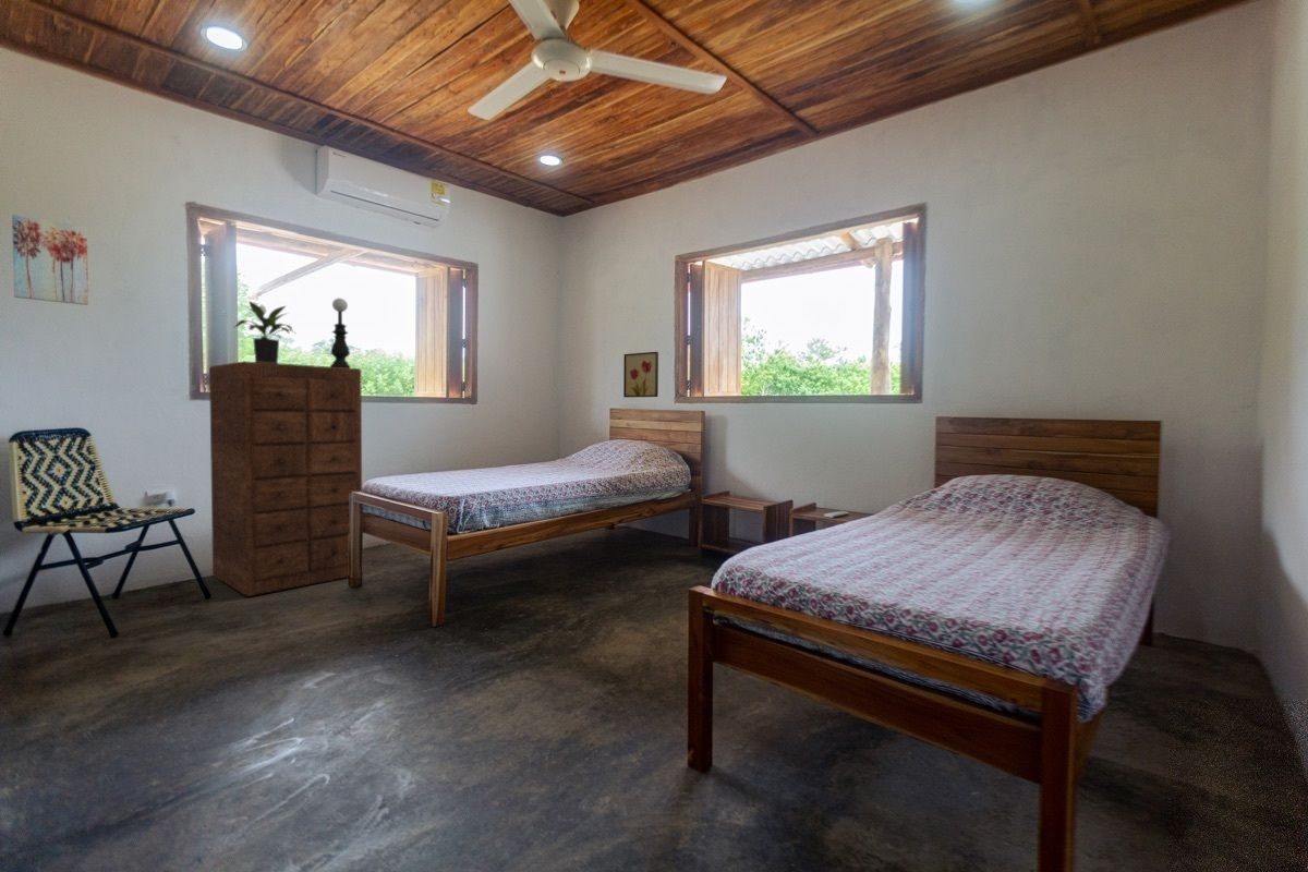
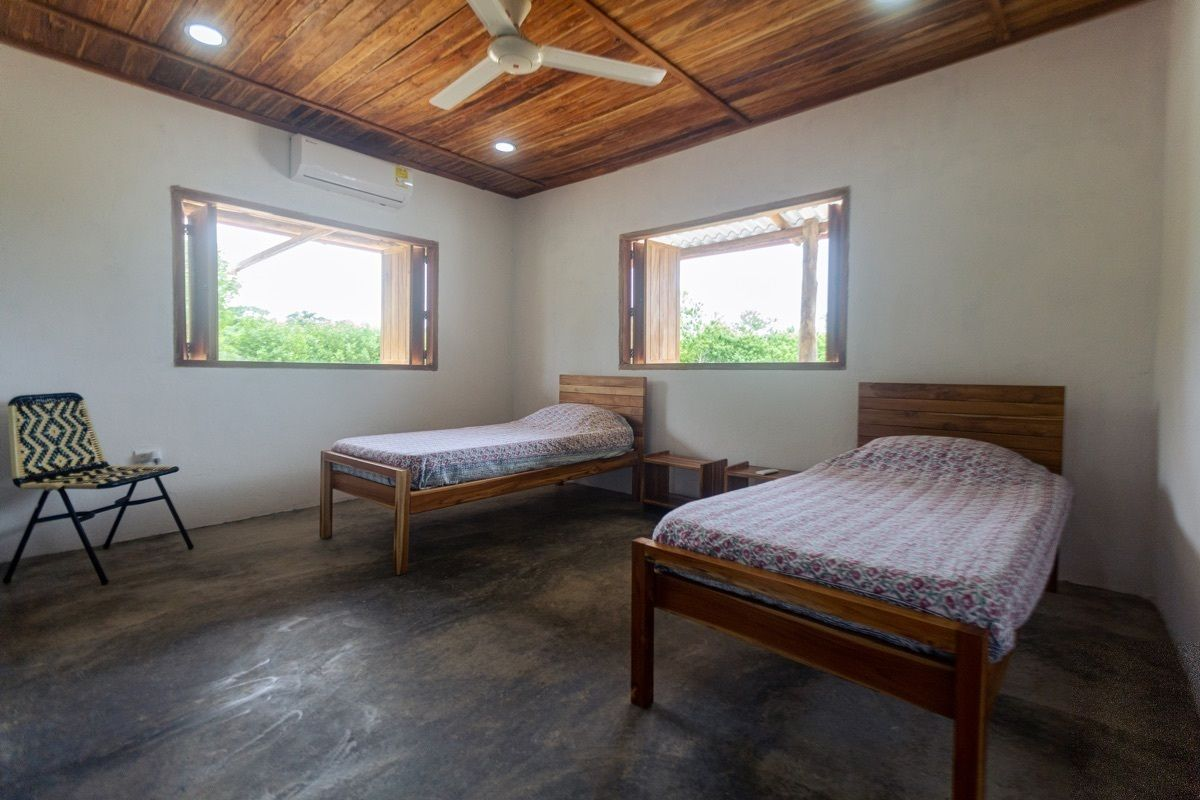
- dresser [208,360,364,597]
- potted plant [232,300,295,363]
- table lamp [329,298,351,368]
- wall art [11,214,89,306]
- wall art [622,351,659,399]
